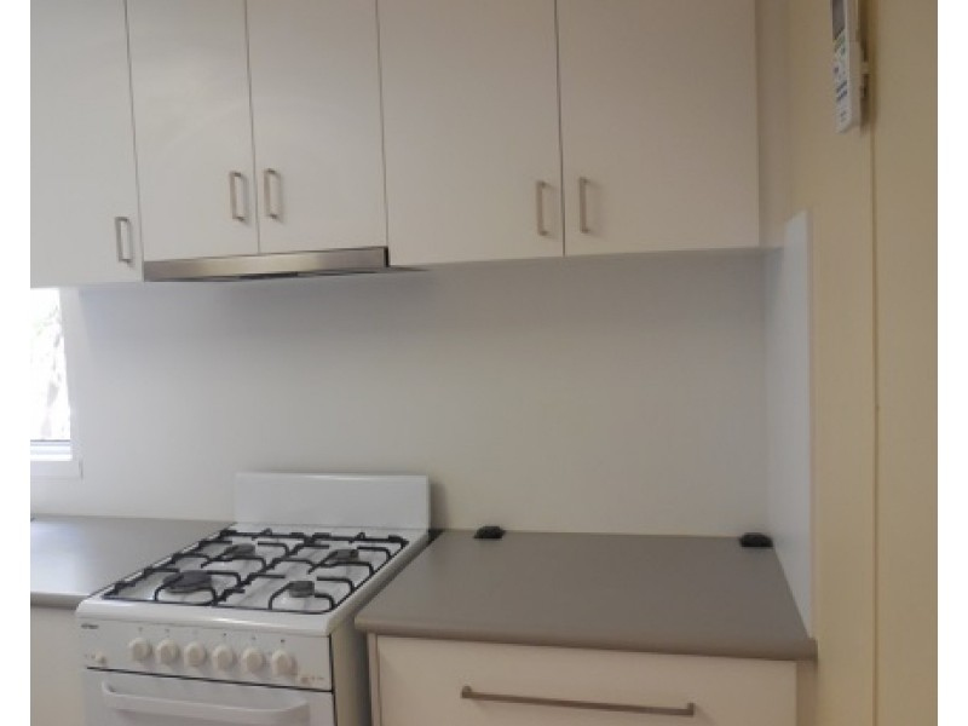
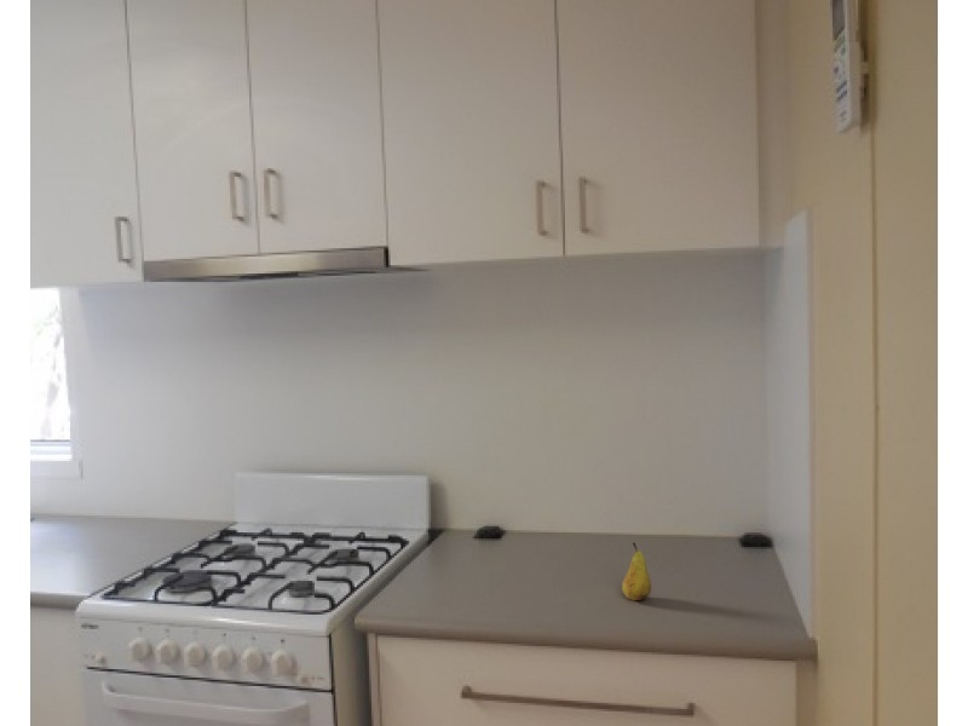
+ fruit [621,541,652,601]
